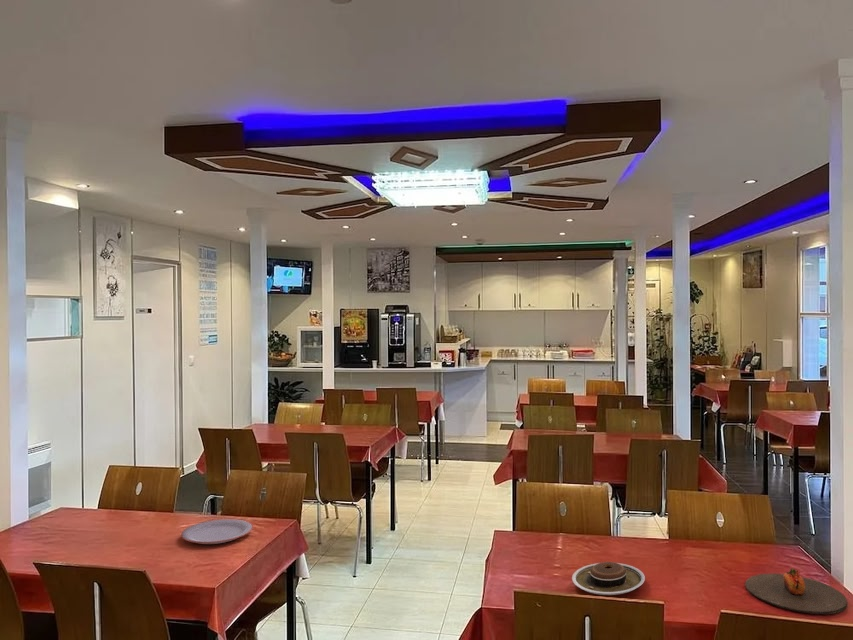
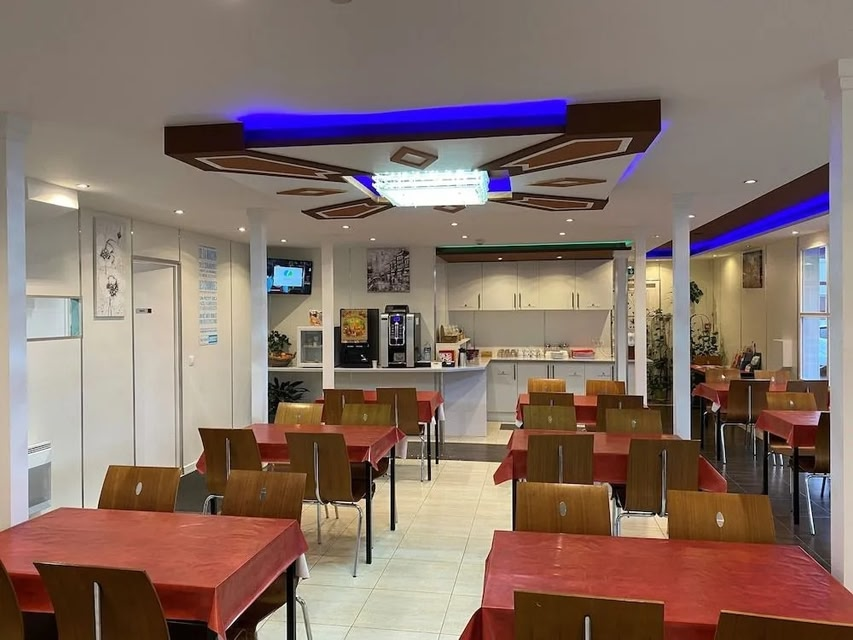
- plate [571,561,646,596]
- plate [180,518,253,545]
- plate [744,568,849,615]
